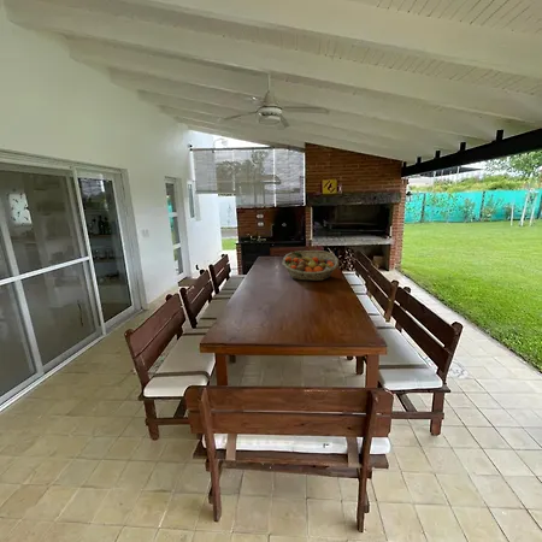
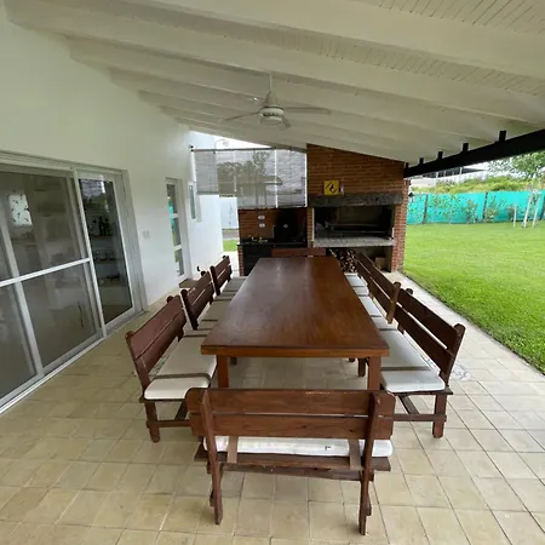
- fruit basket [282,249,340,282]
